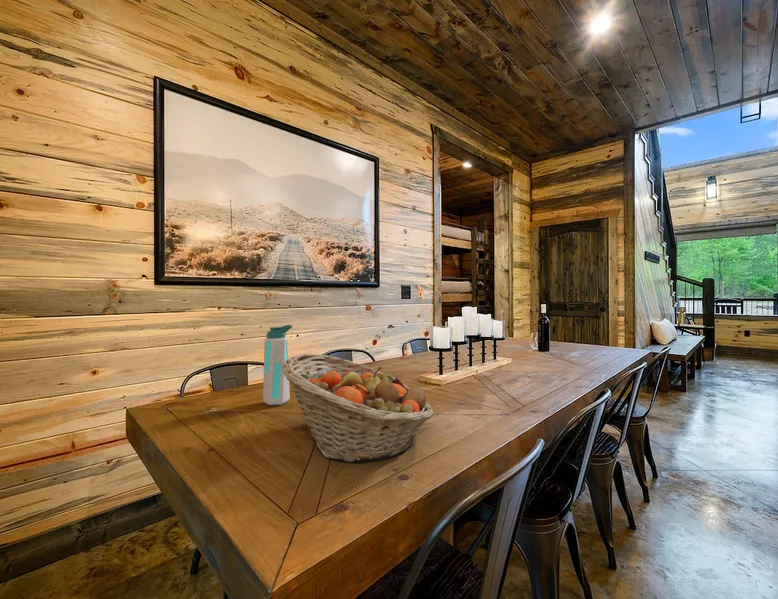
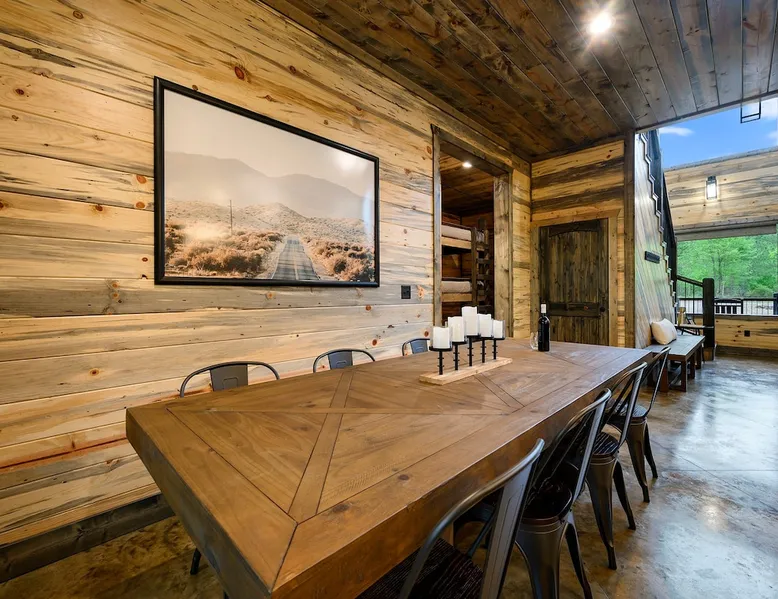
- water bottle [262,324,293,406]
- fruit basket [282,353,435,464]
